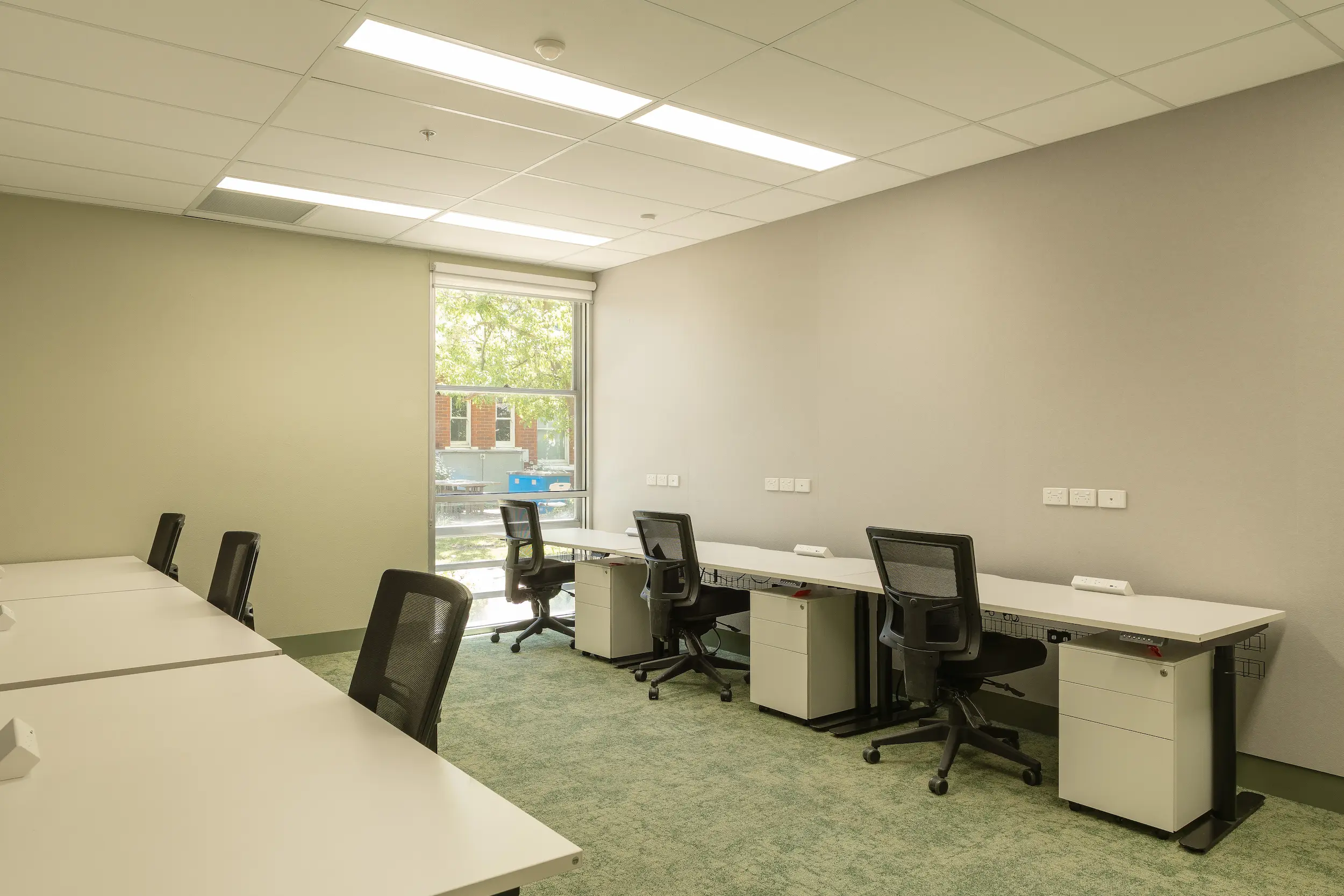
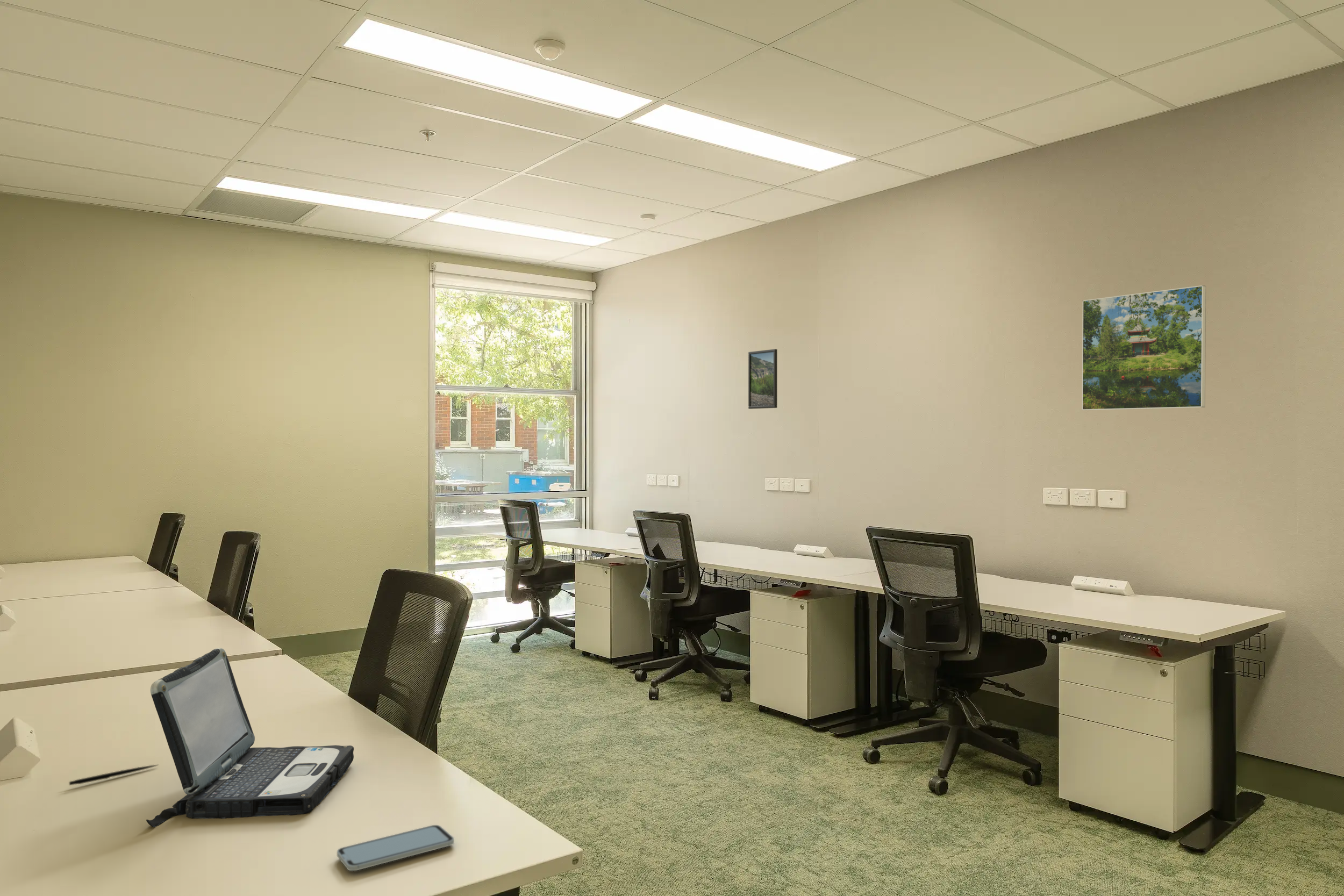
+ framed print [1081,285,1206,411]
+ laptop [146,647,354,828]
+ smartphone [337,825,455,871]
+ pen [69,764,159,786]
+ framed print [748,348,778,410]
